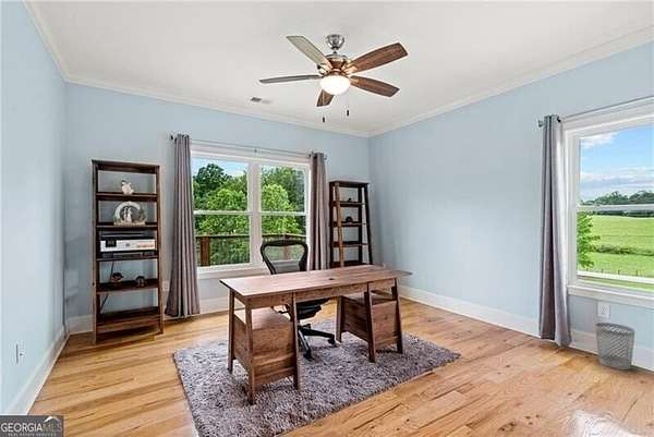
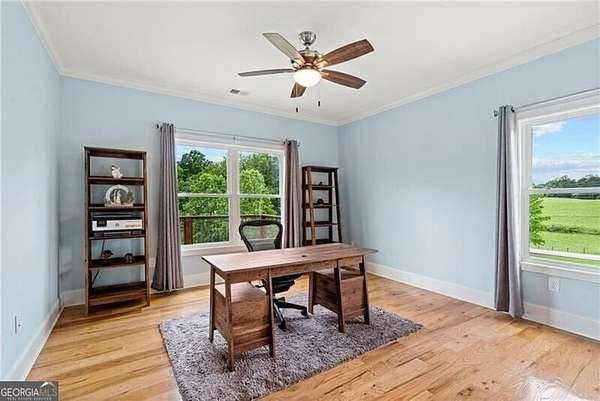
- wastebasket [594,321,635,371]
